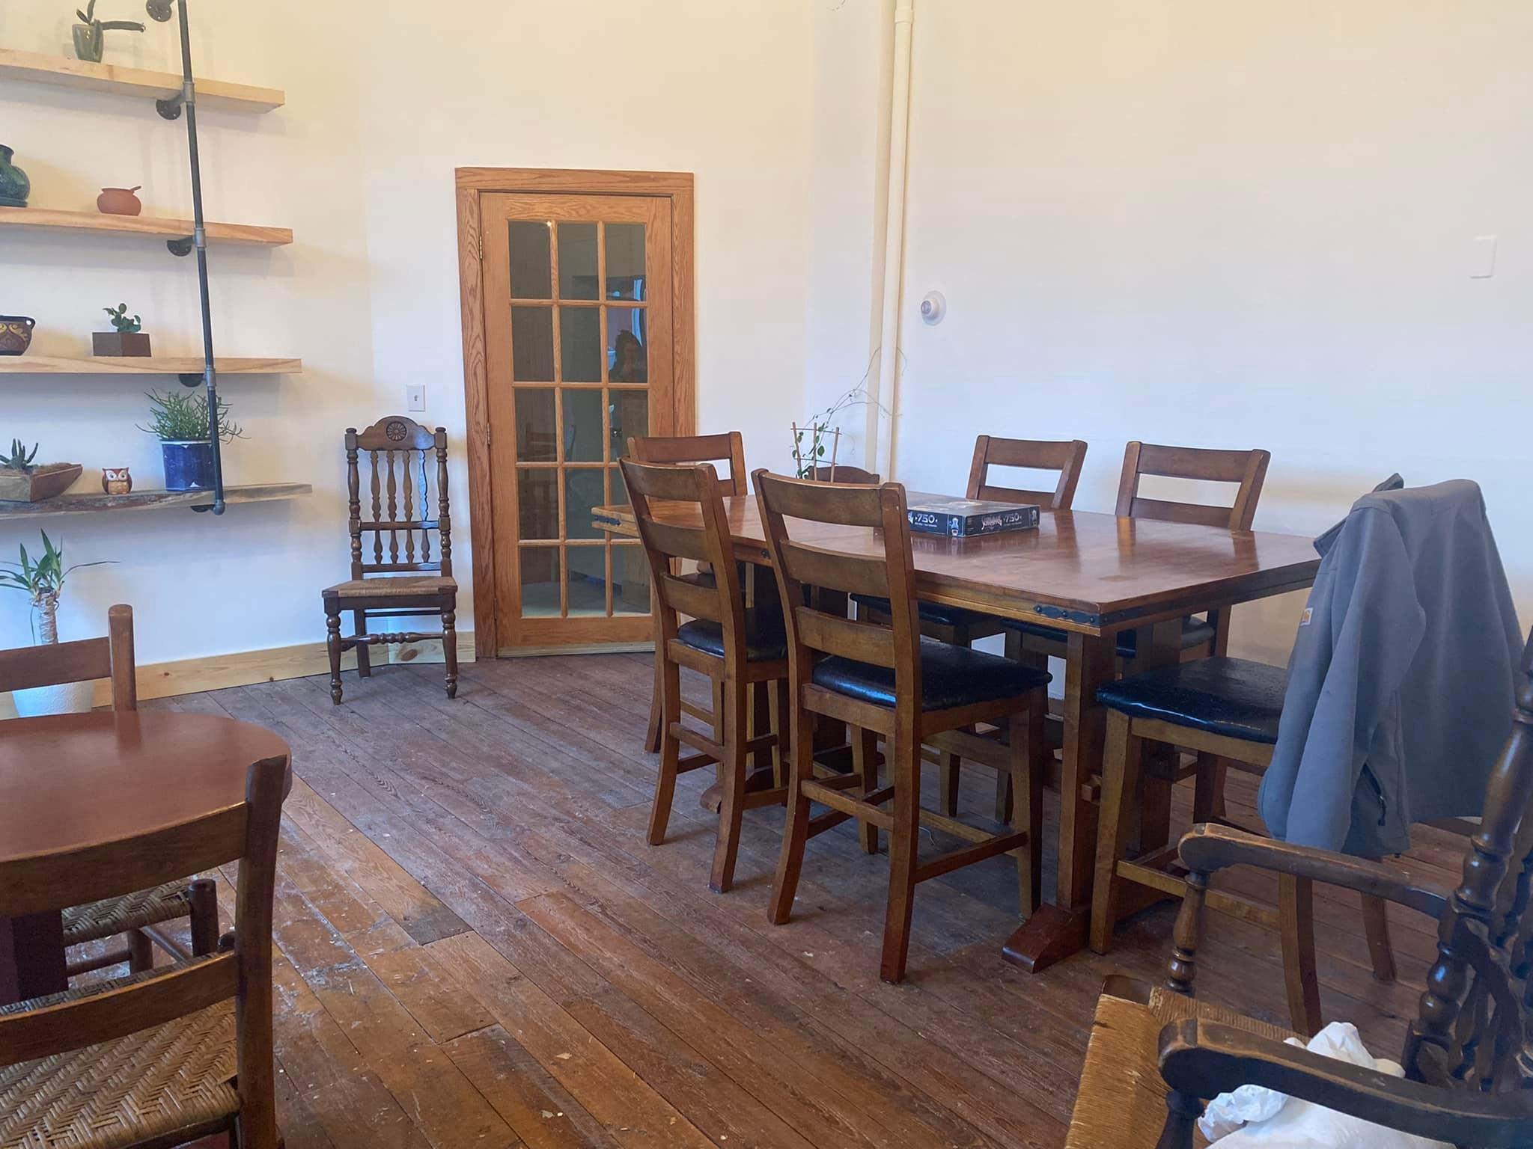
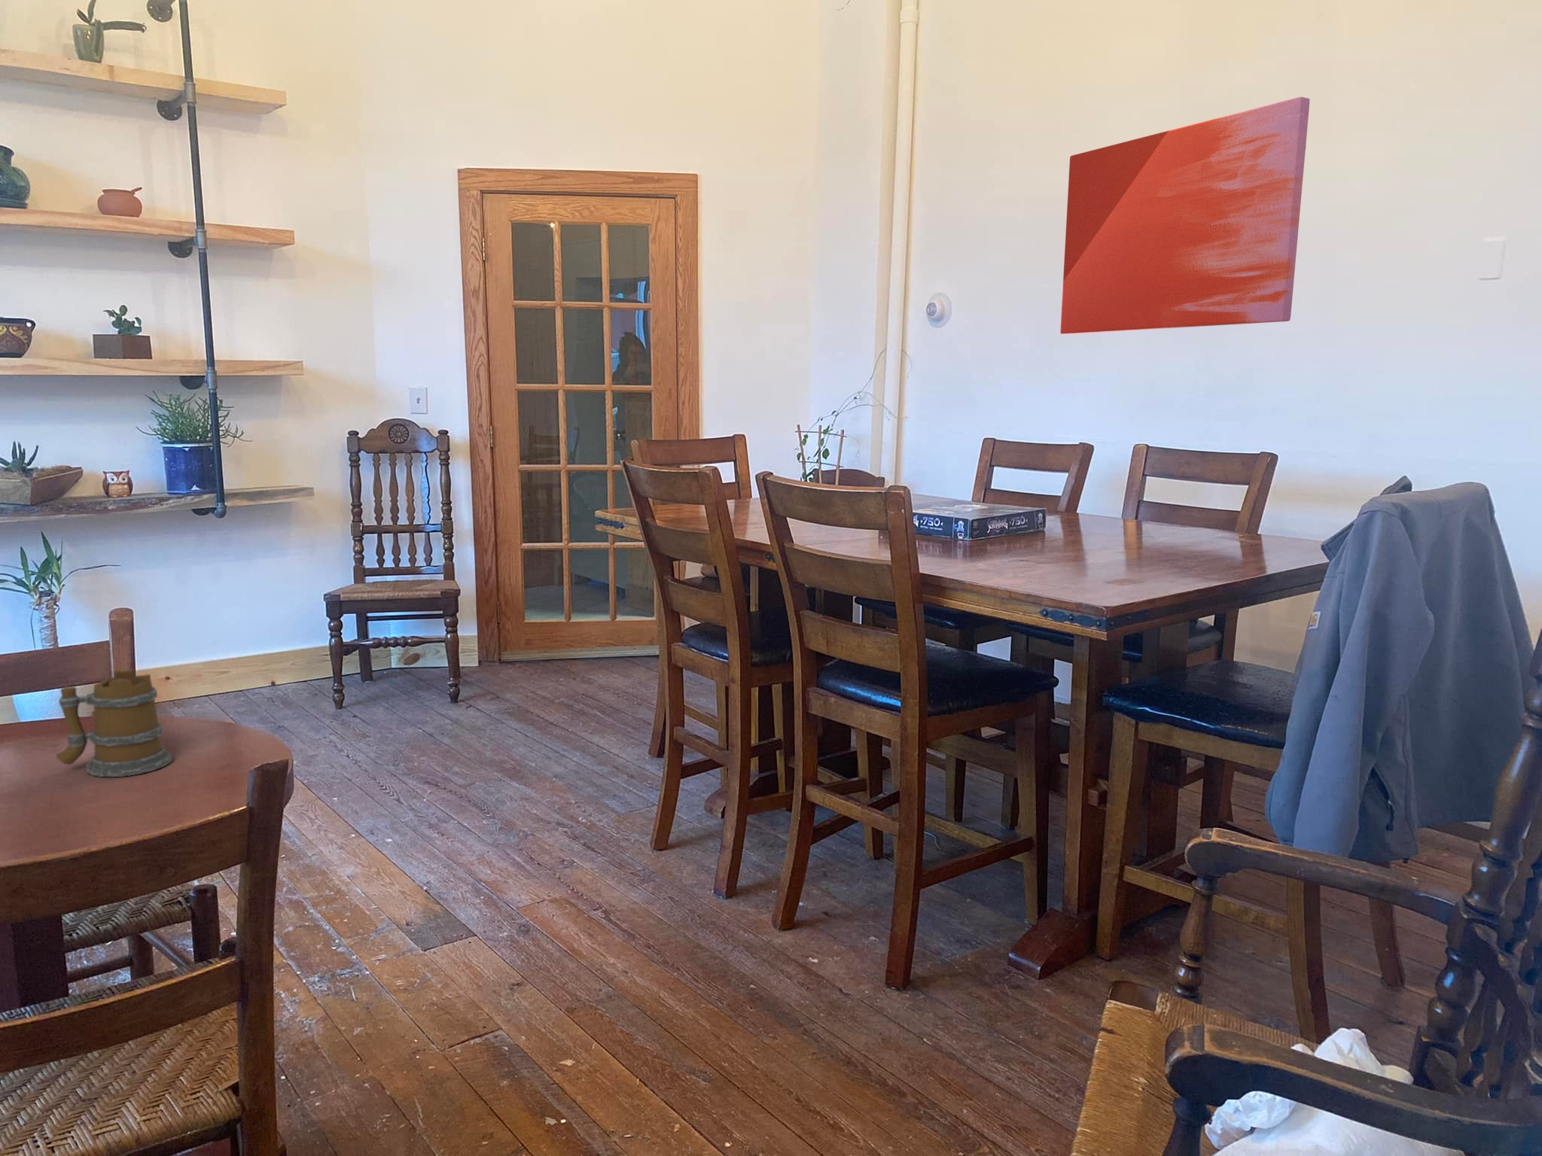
+ mug [55,668,174,777]
+ wall art [1060,96,1310,335]
